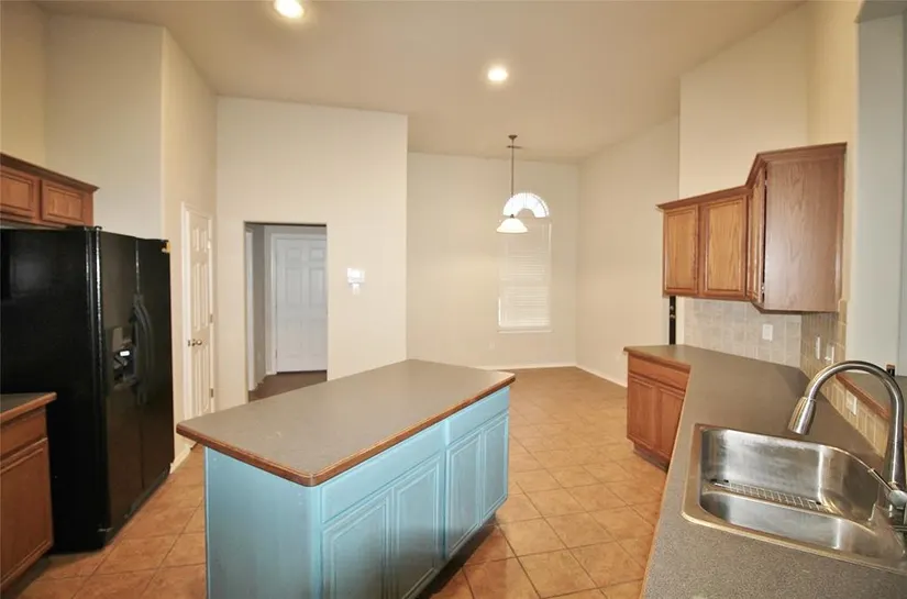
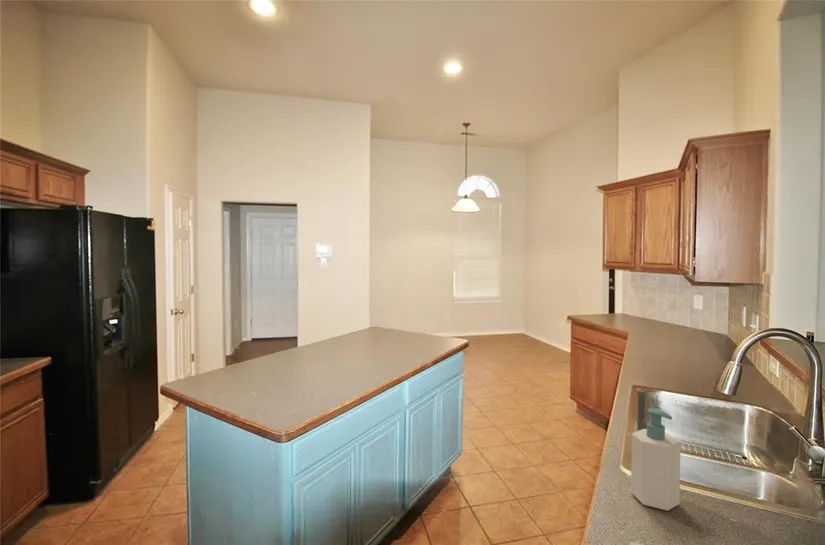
+ soap bottle [630,407,682,512]
